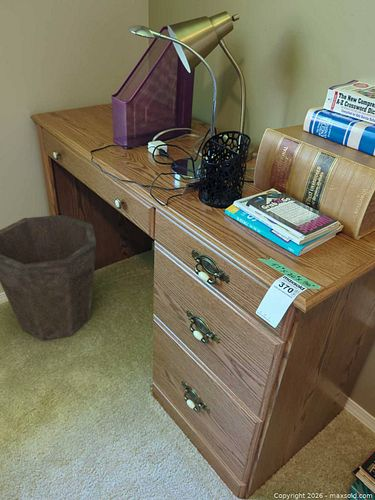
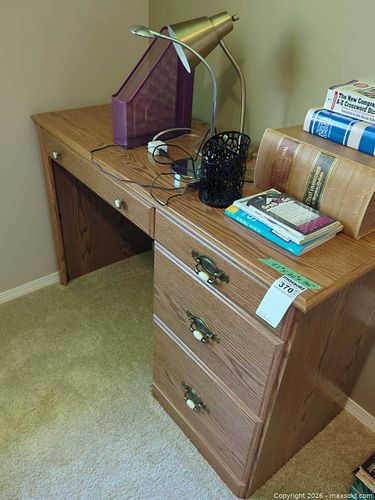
- waste bin [0,214,97,341]
